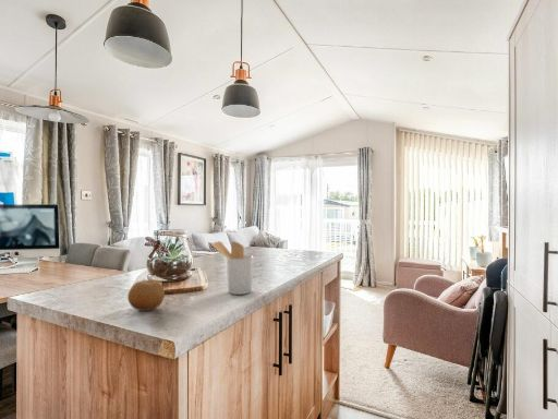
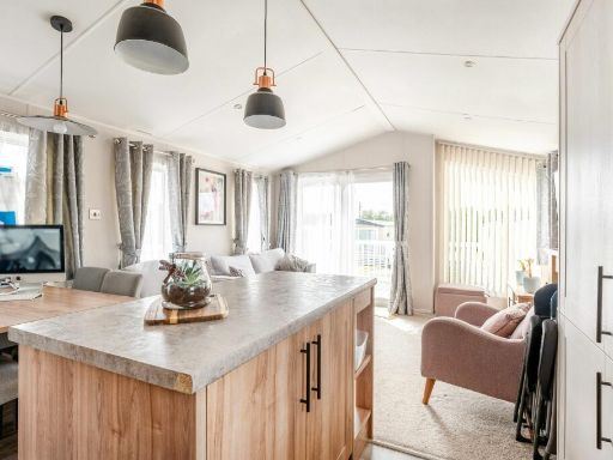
- utensil holder [210,240,255,296]
- fruit [126,278,166,312]
